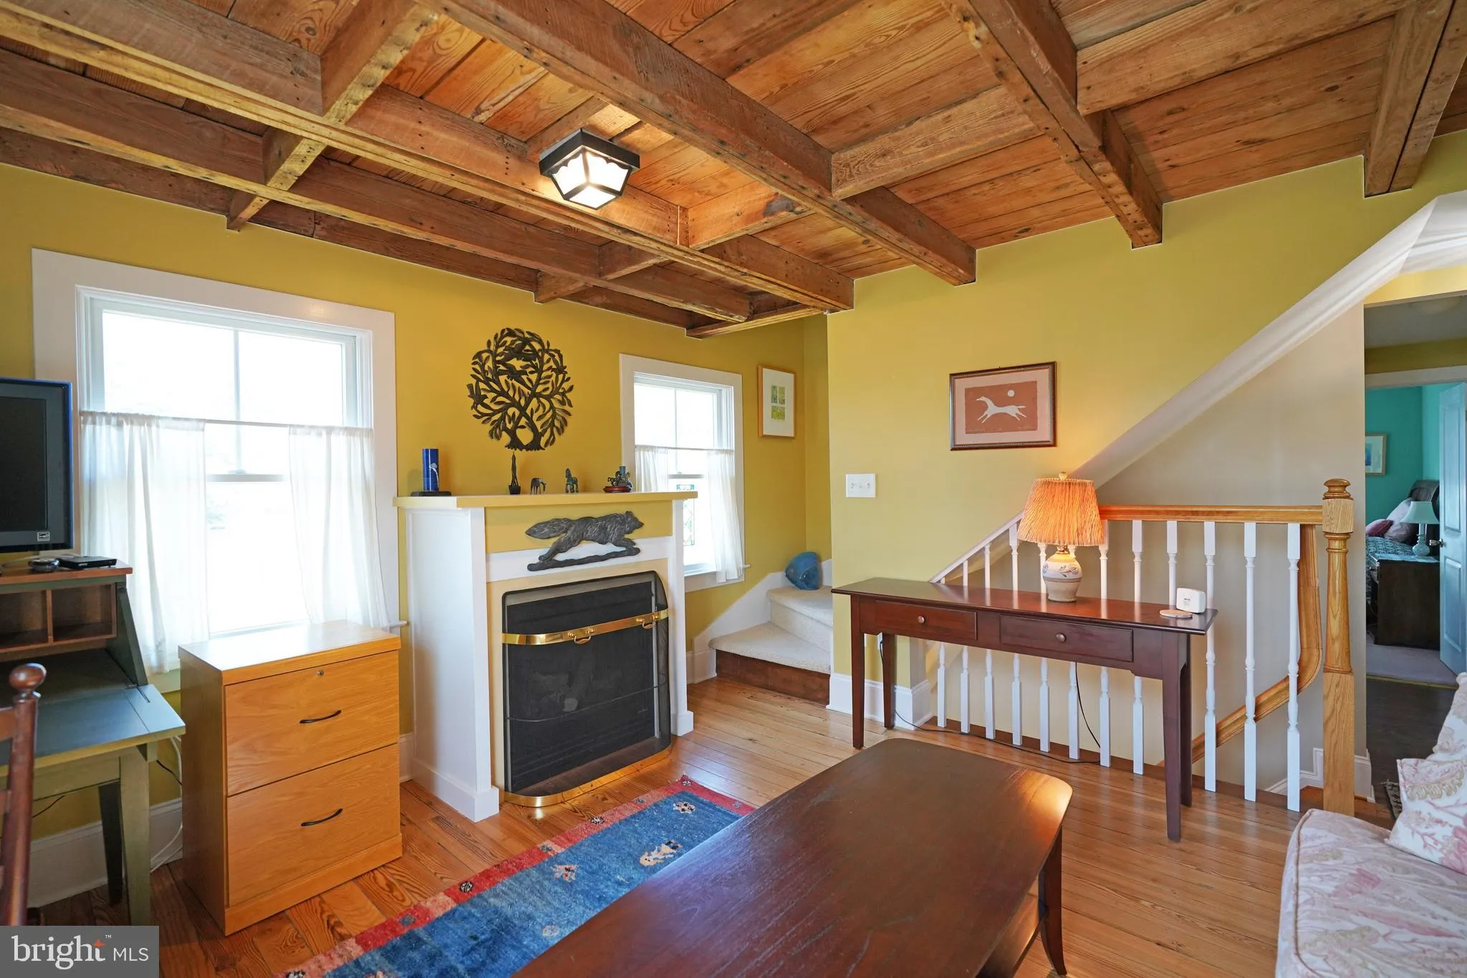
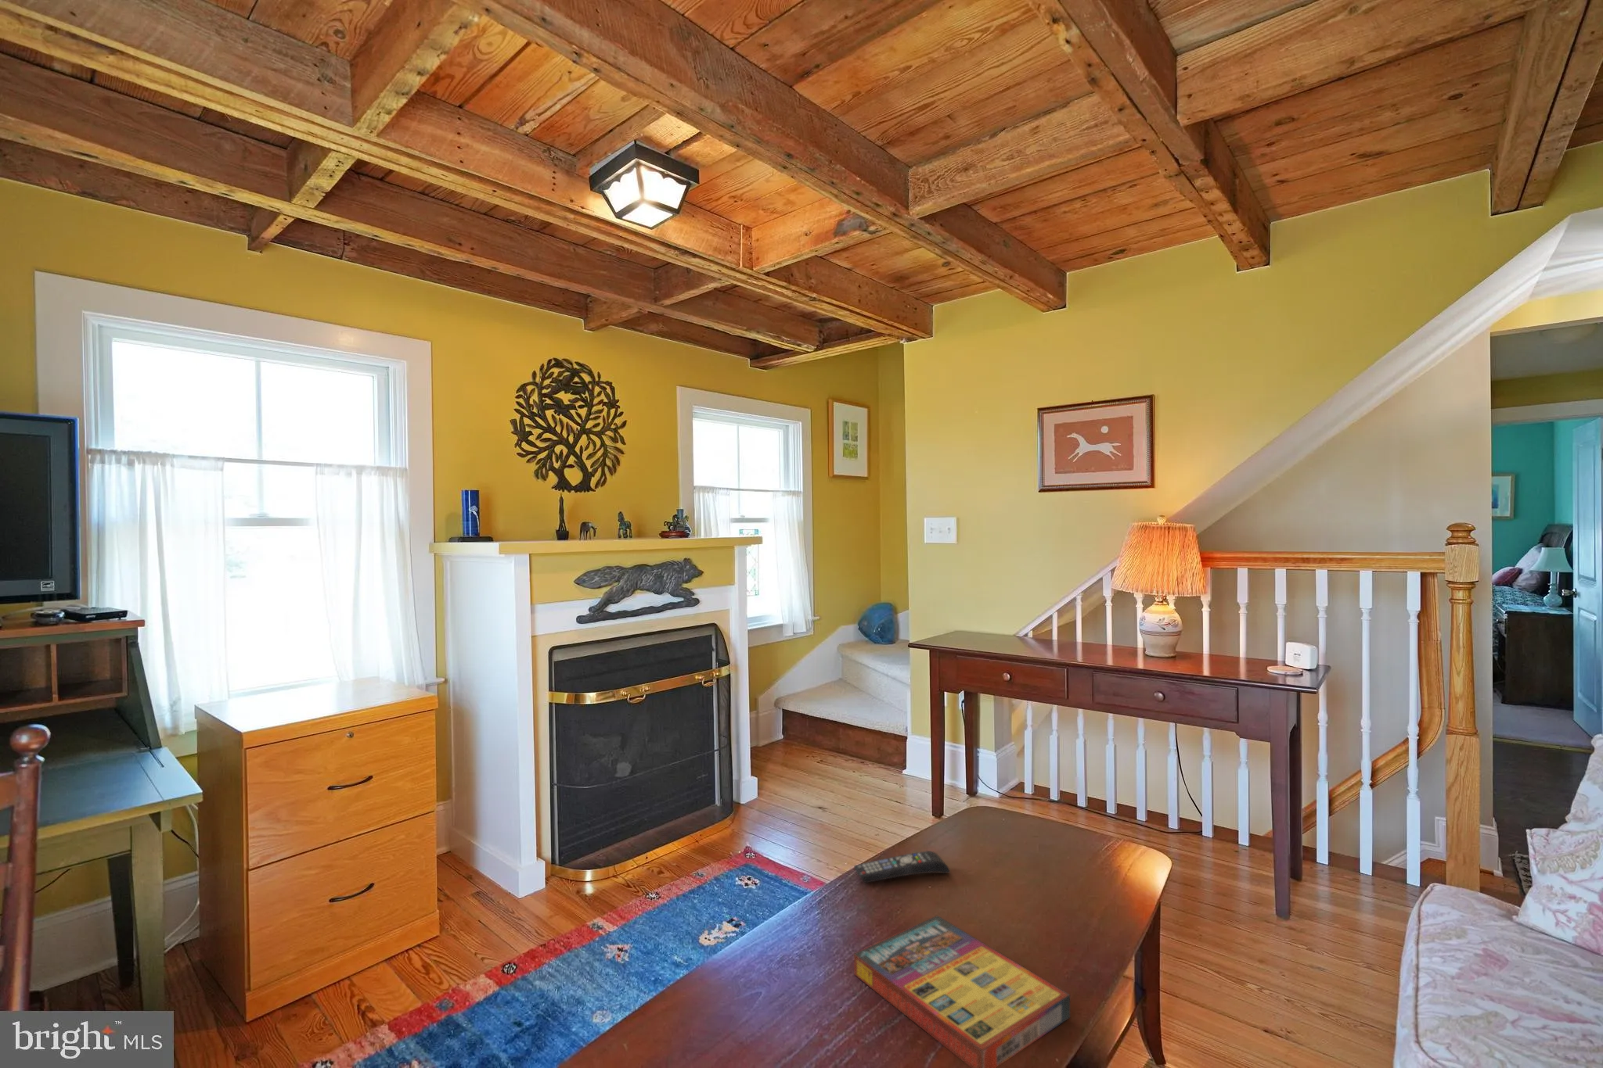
+ remote control [853,850,951,883]
+ game compilation box [853,914,1071,1068]
